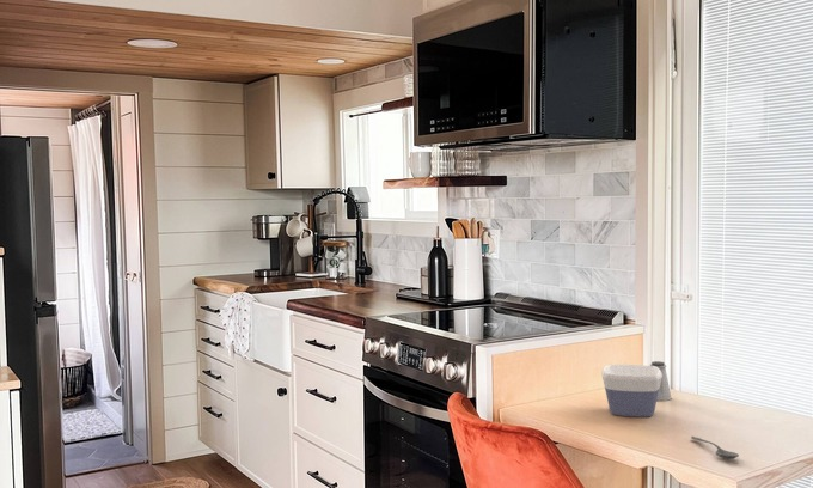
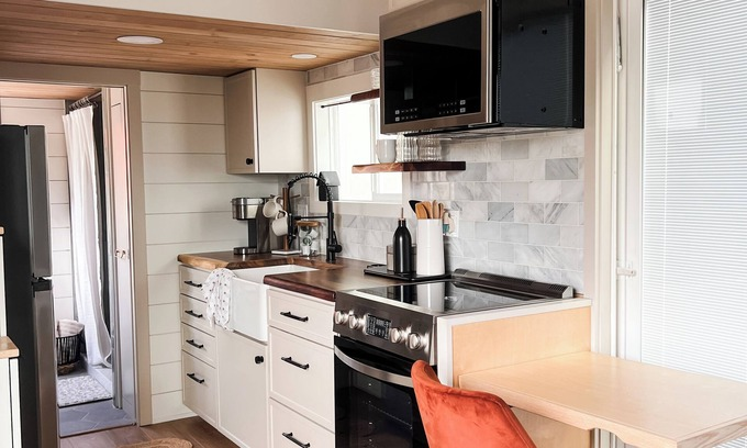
- saltshaker [649,360,673,402]
- spoon [690,435,740,459]
- bowl [600,364,662,419]
